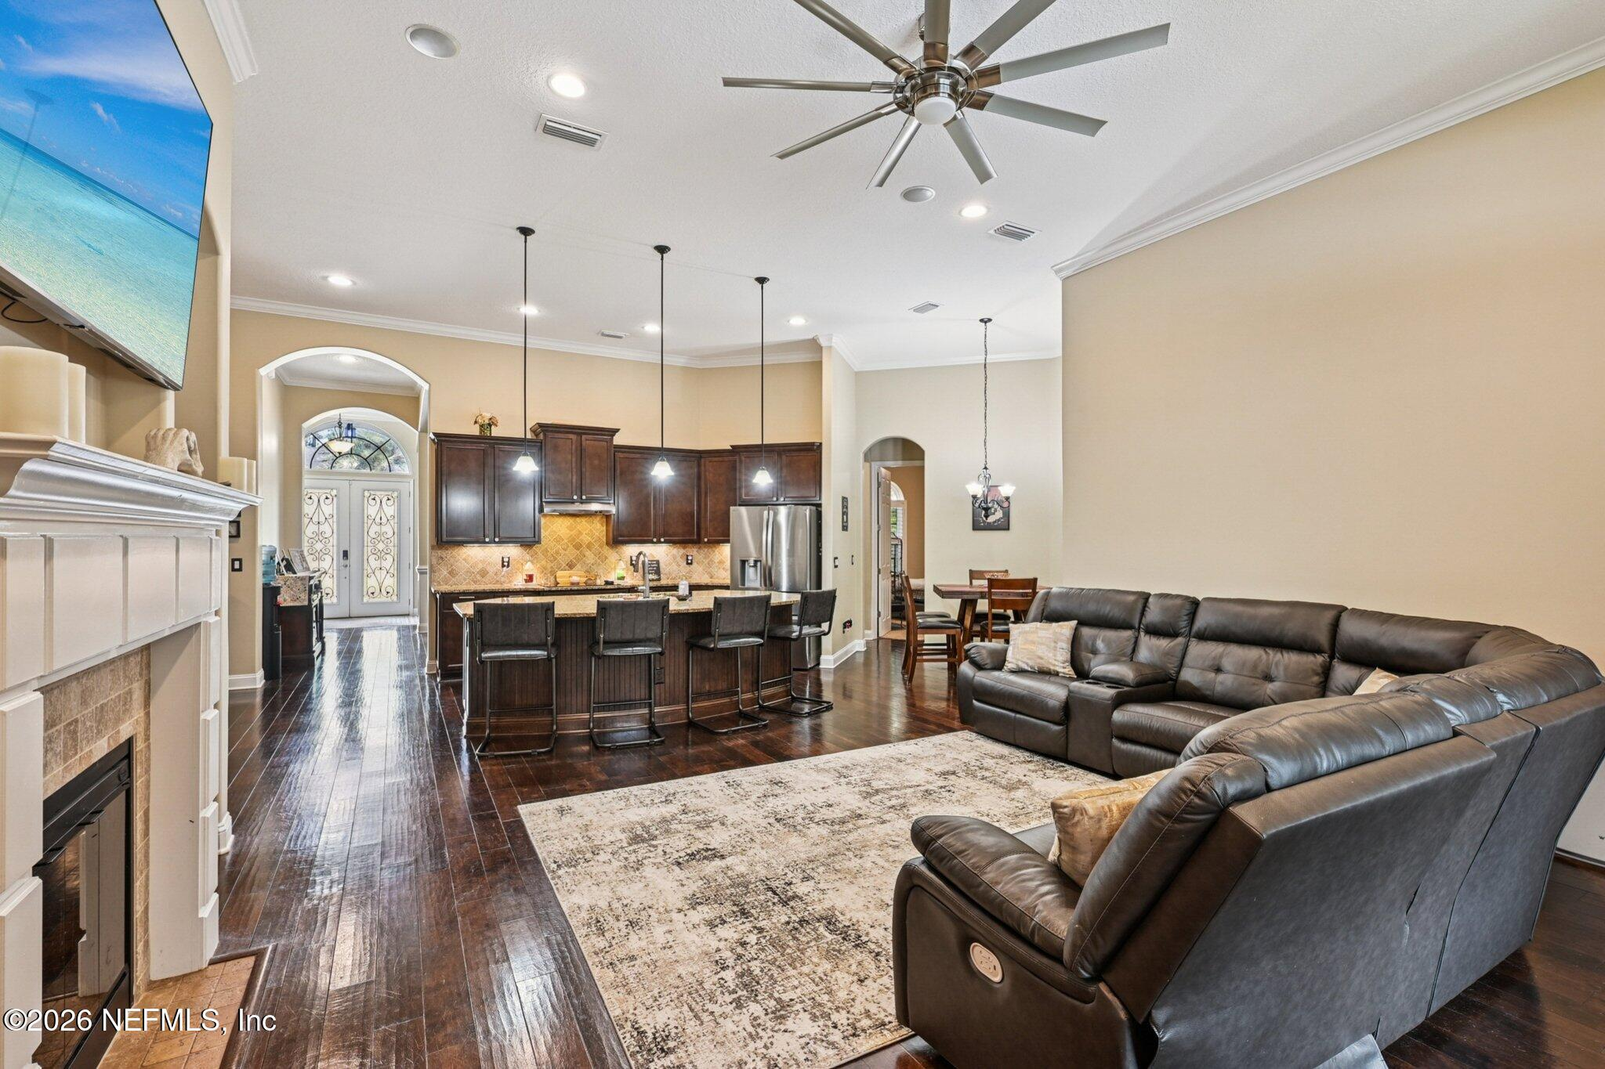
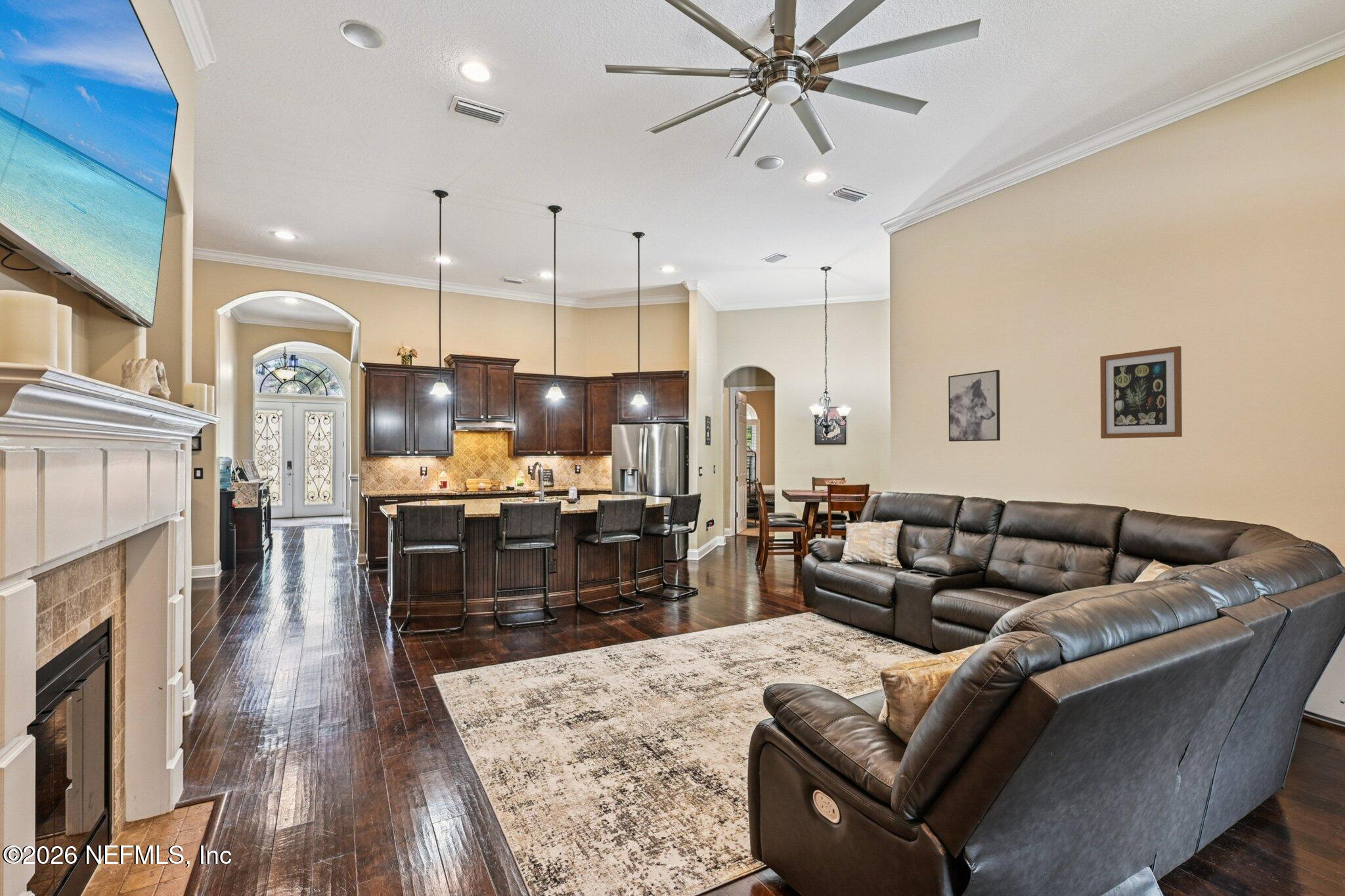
+ wall art [1099,345,1183,439]
+ wall art [948,369,1001,442]
